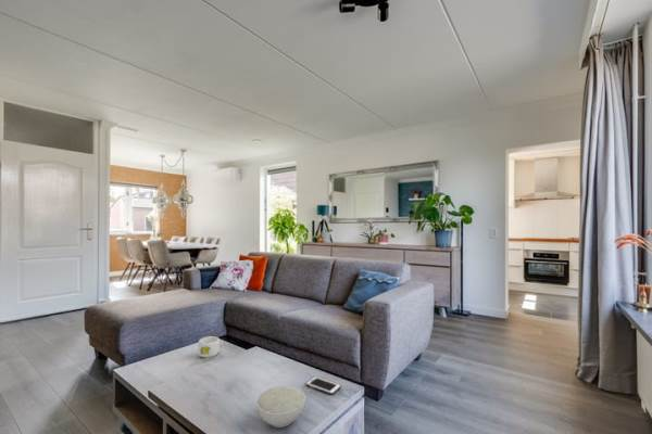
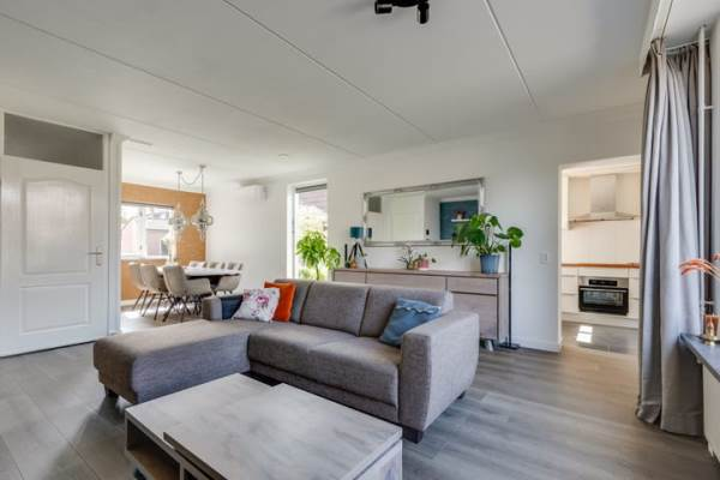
- cell phone [305,375,342,396]
- bowl [255,385,306,429]
- mug [197,335,225,359]
